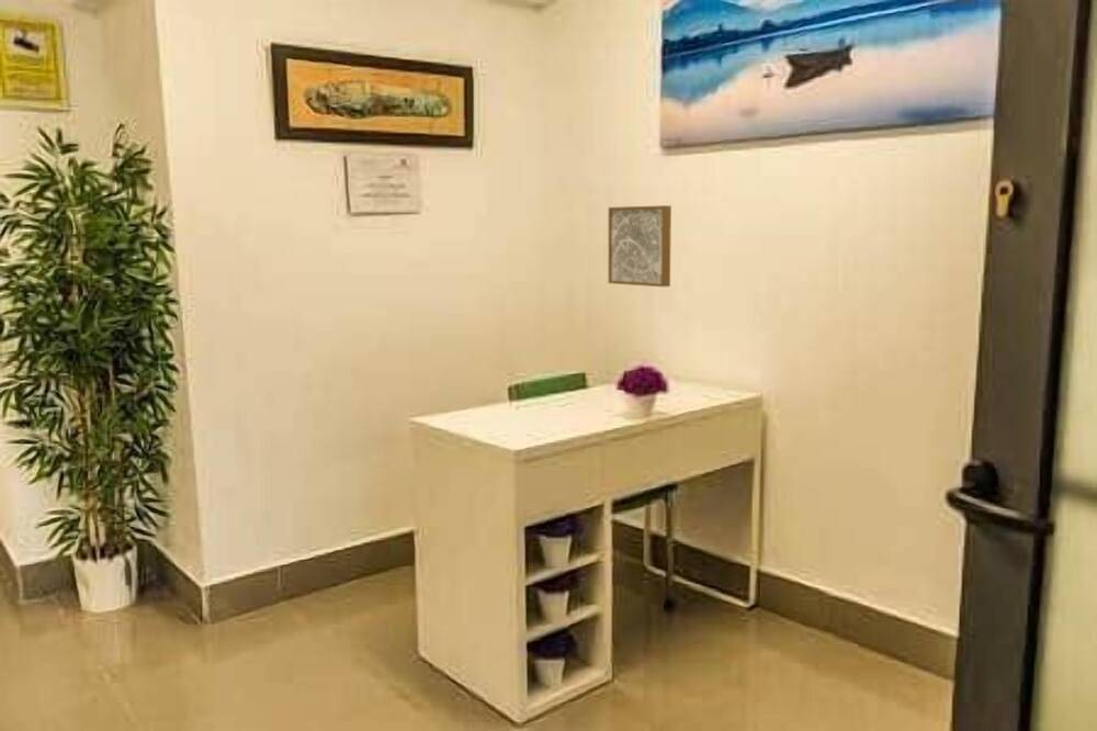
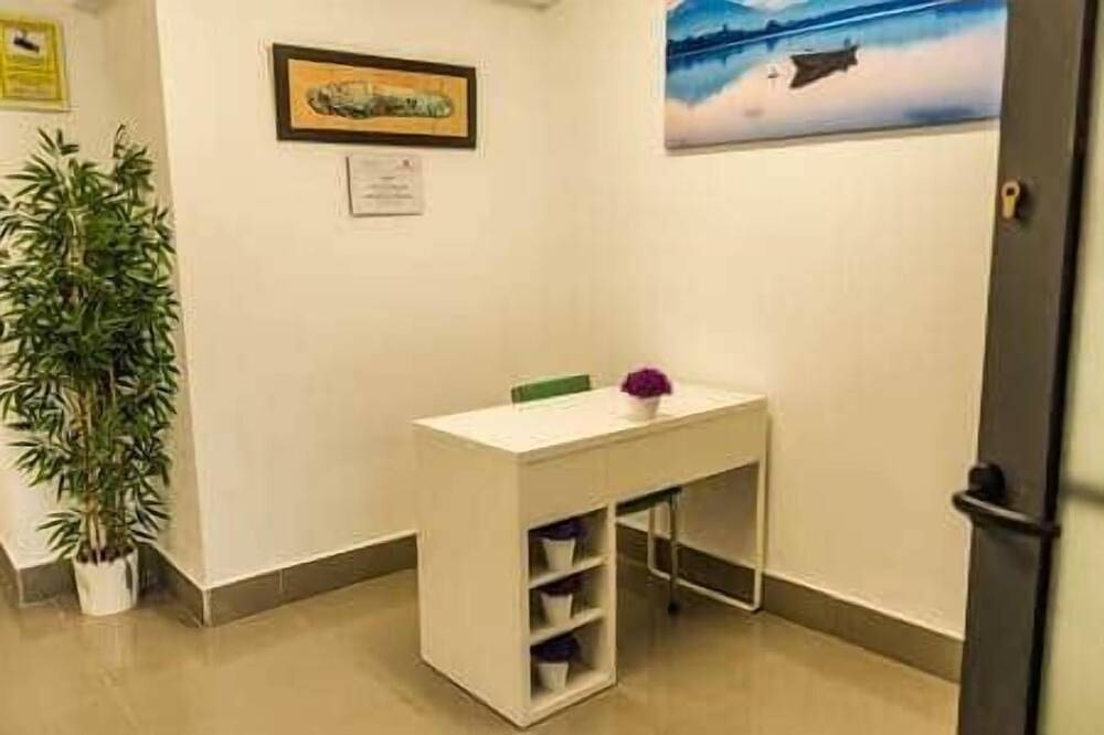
- wall art [608,204,672,288]
